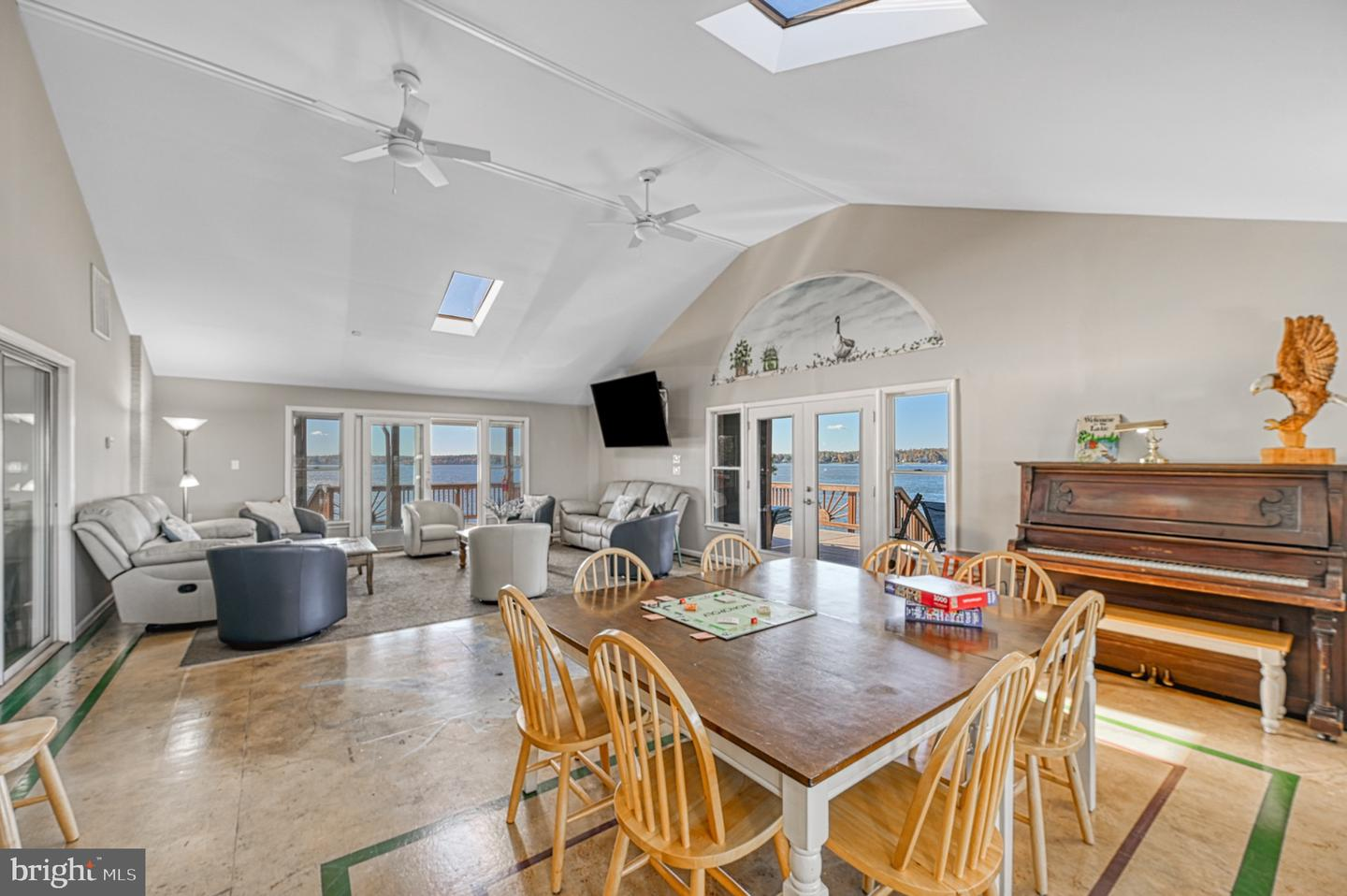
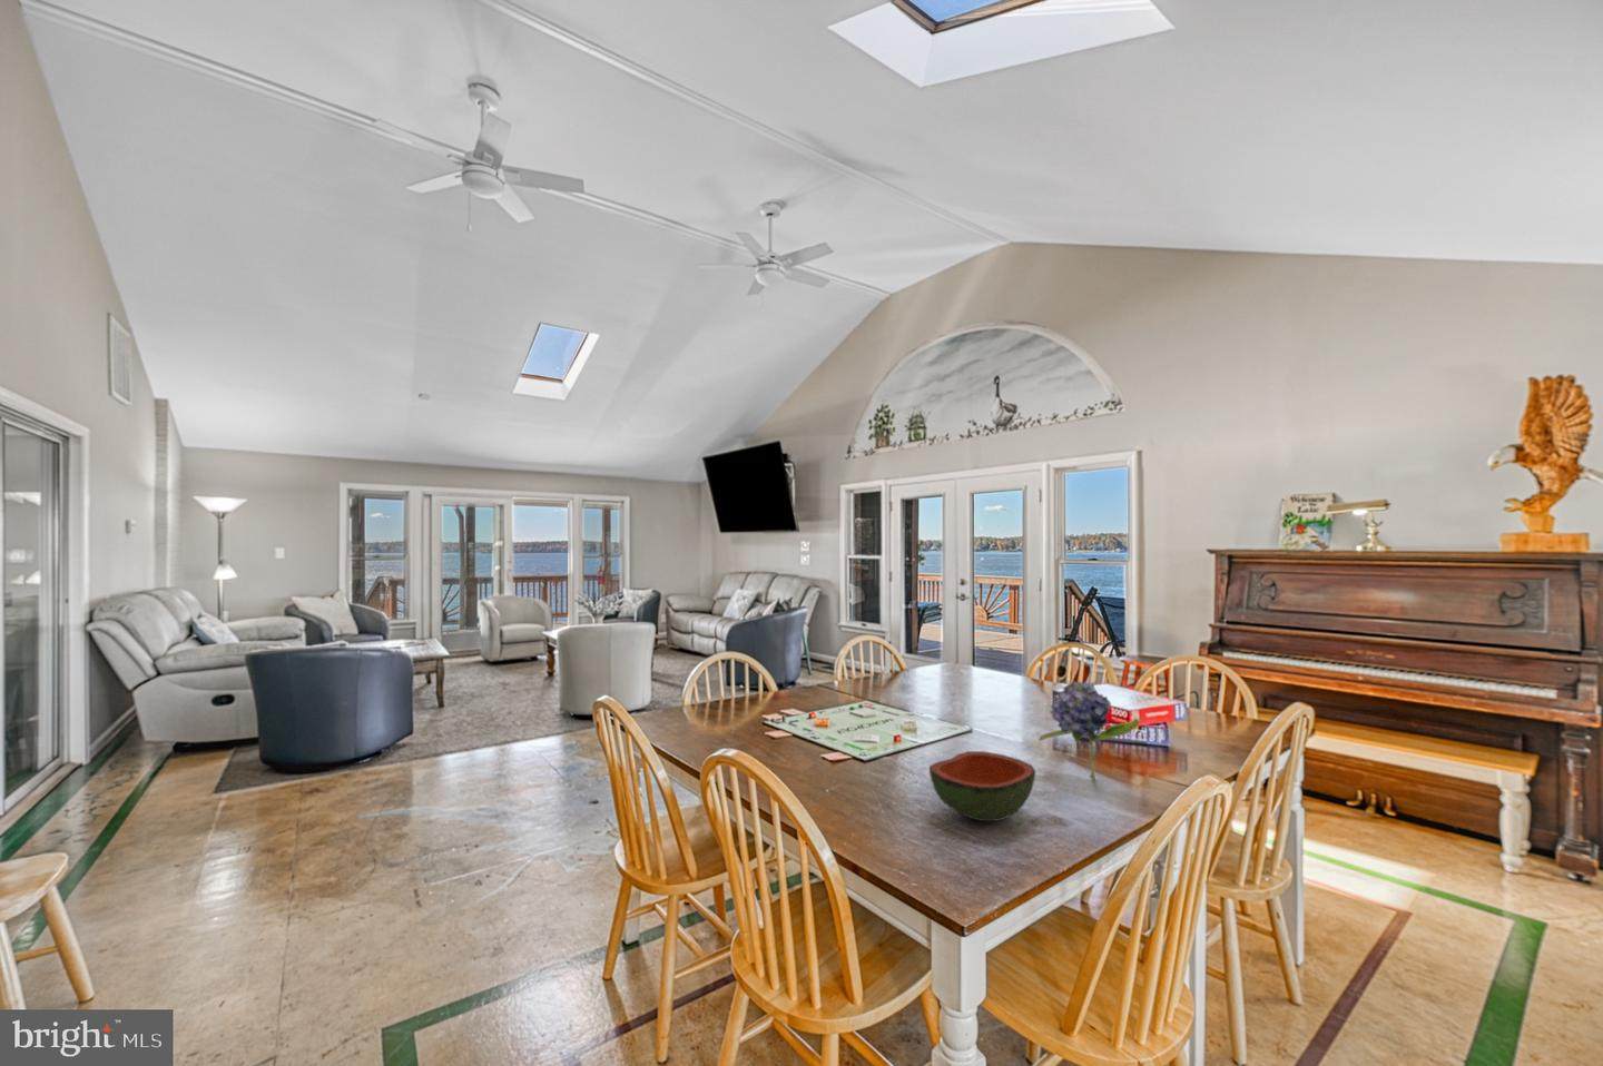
+ flower [1038,679,1144,782]
+ bowl [928,750,1037,822]
